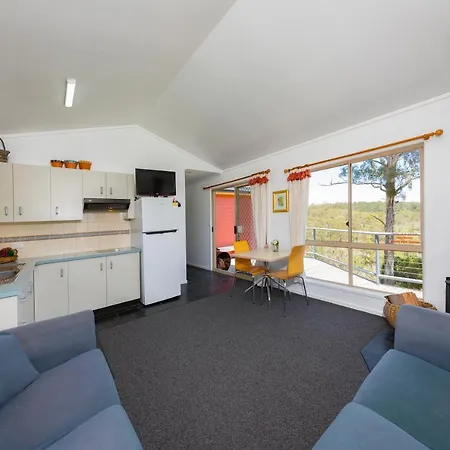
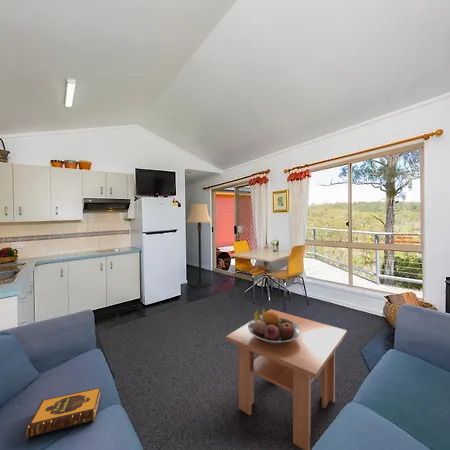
+ coffee table [225,308,348,450]
+ fruit bowl [247,308,301,343]
+ hardback book [25,387,102,439]
+ lamp [186,203,213,290]
